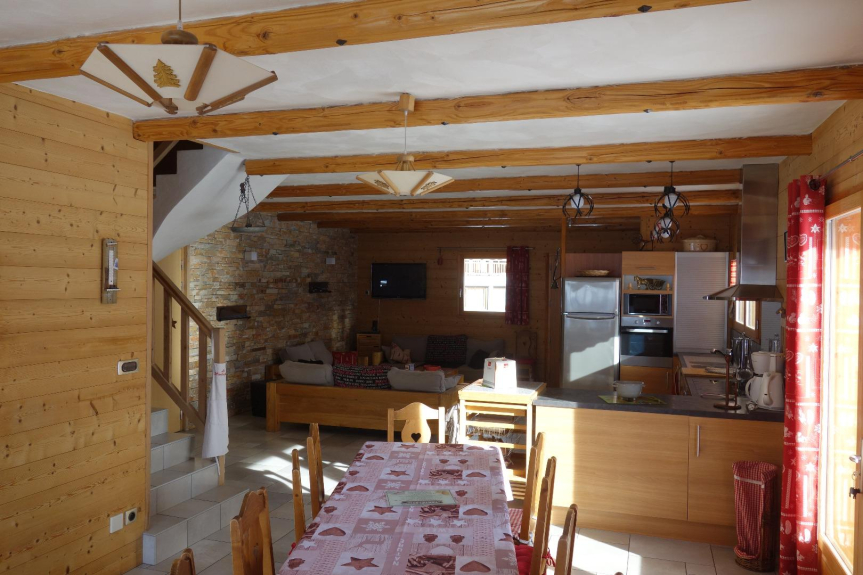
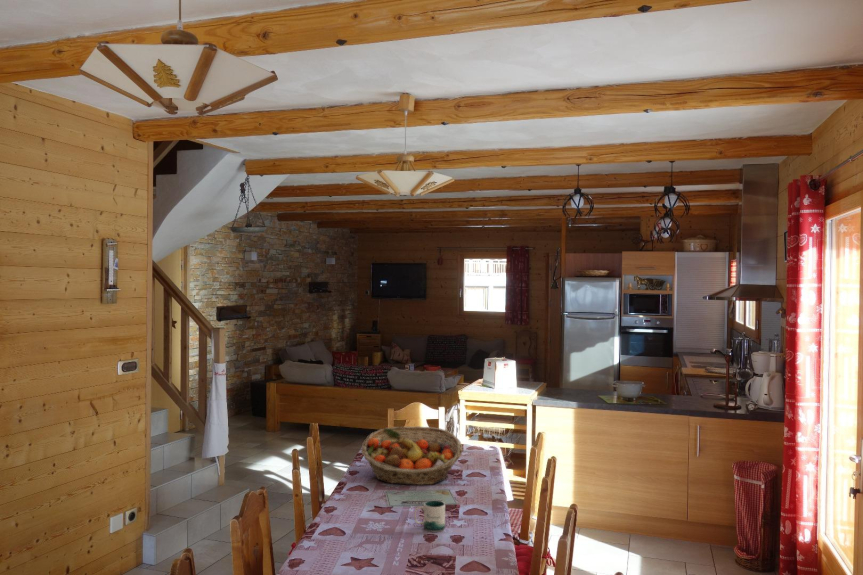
+ mug [413,500,446,533]
+ fruit basket [360,425,463,486]
